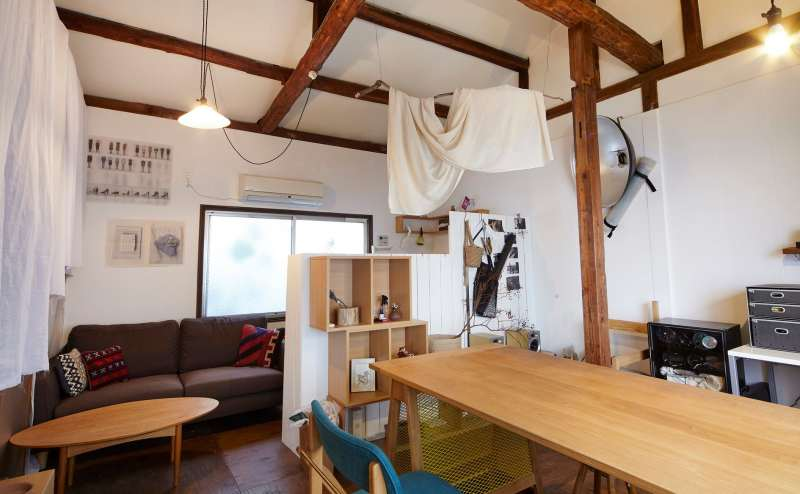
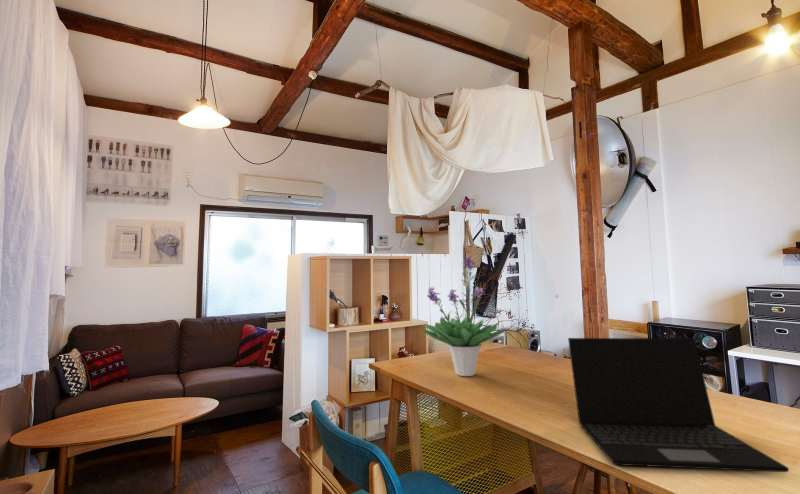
+ laptop [567,337,790,473]
+ potted plant [419,254,511,377]
